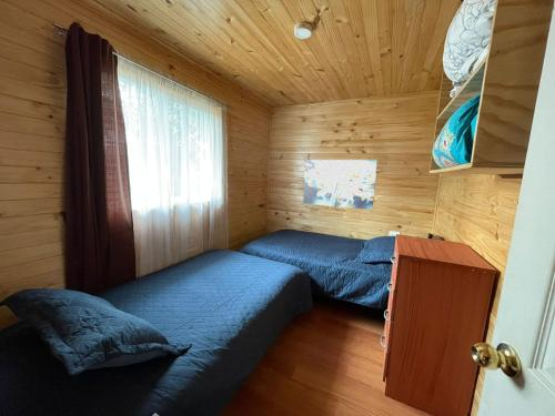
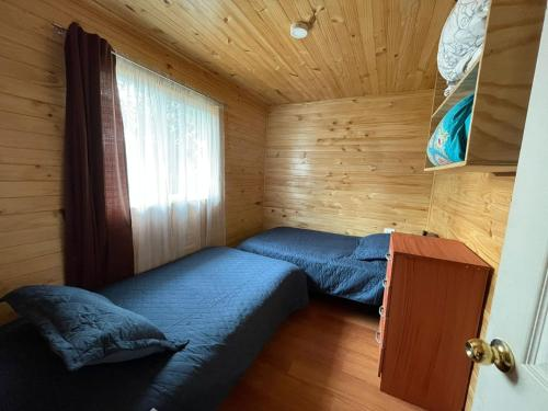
- wall art [302,159,379,211]
